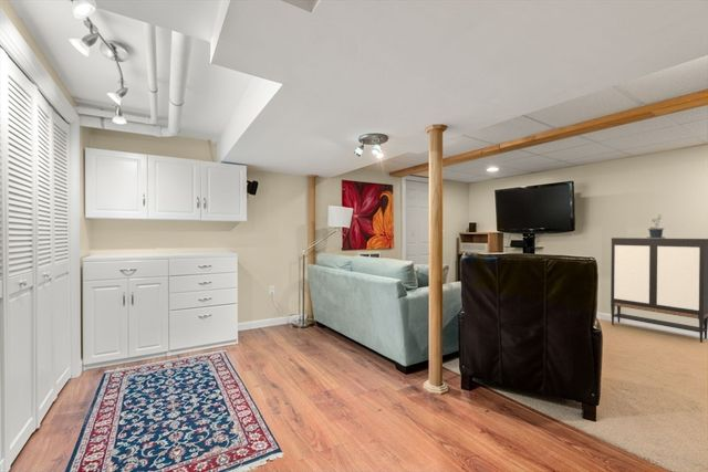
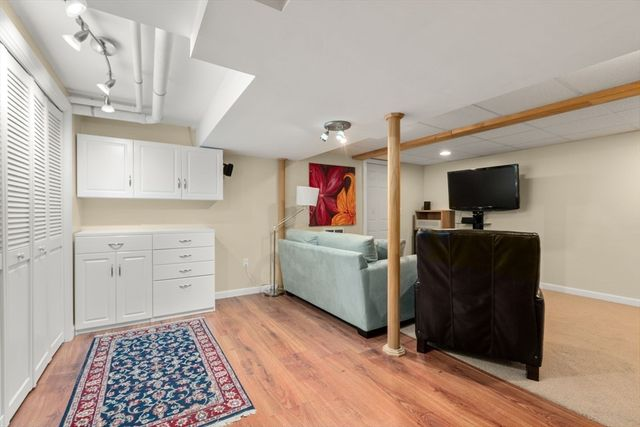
- storage cabinet [610,237,708,344]
- potted plant [646,213,666,239]
